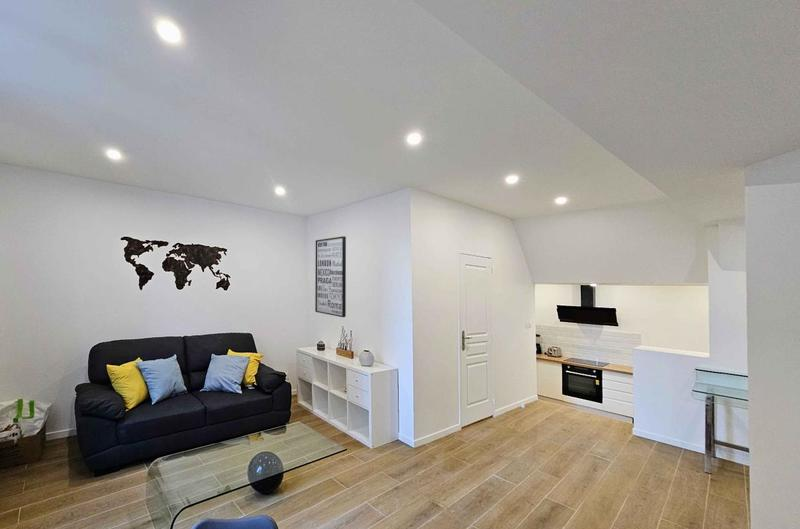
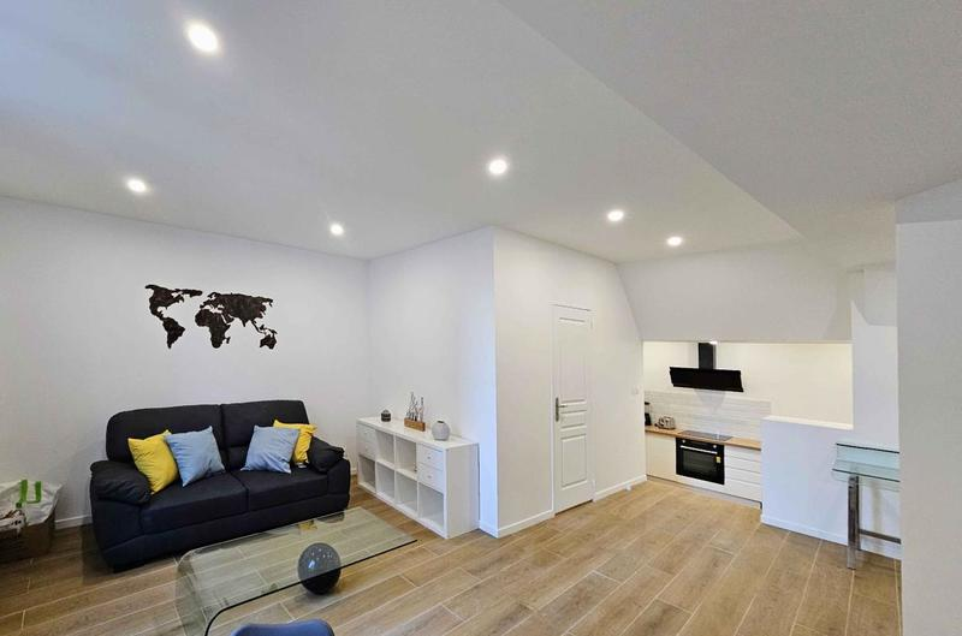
- wall art [314,235,347,318]
